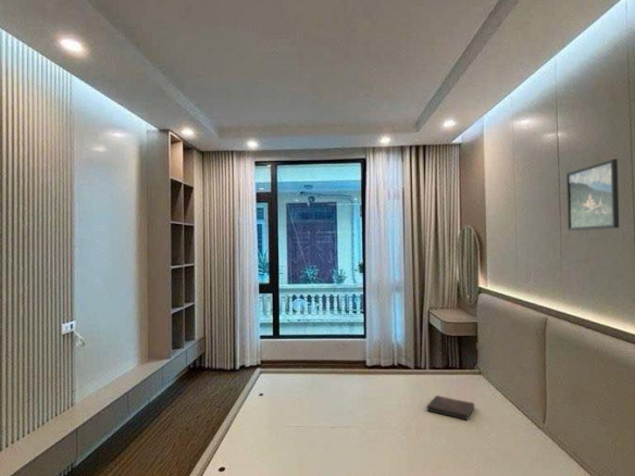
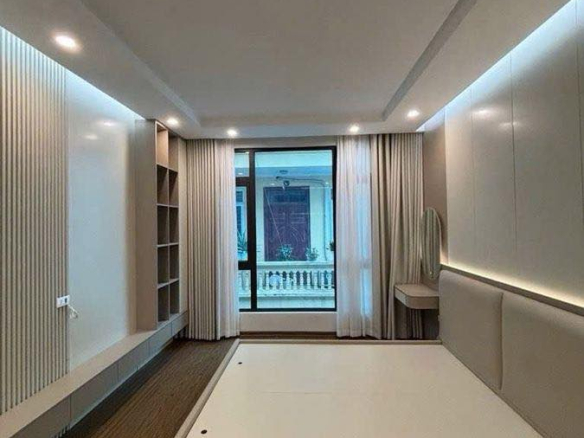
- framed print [565,158,620,231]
- book [425,394,475,421]
